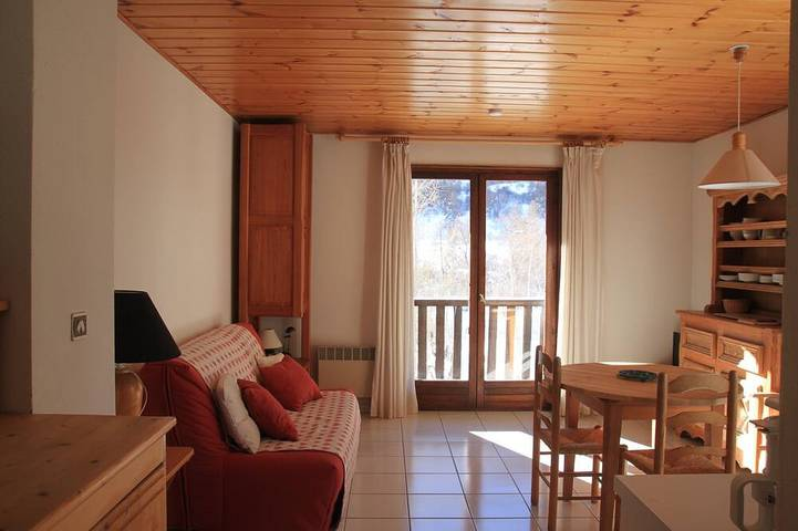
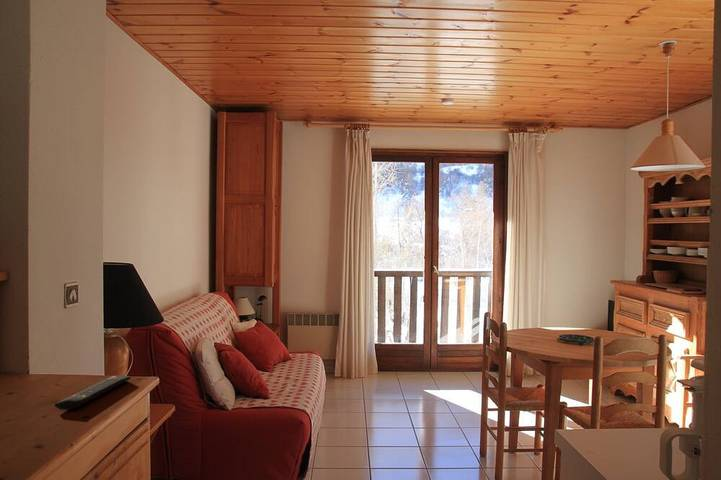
+ remote control [54,374,131,411]
